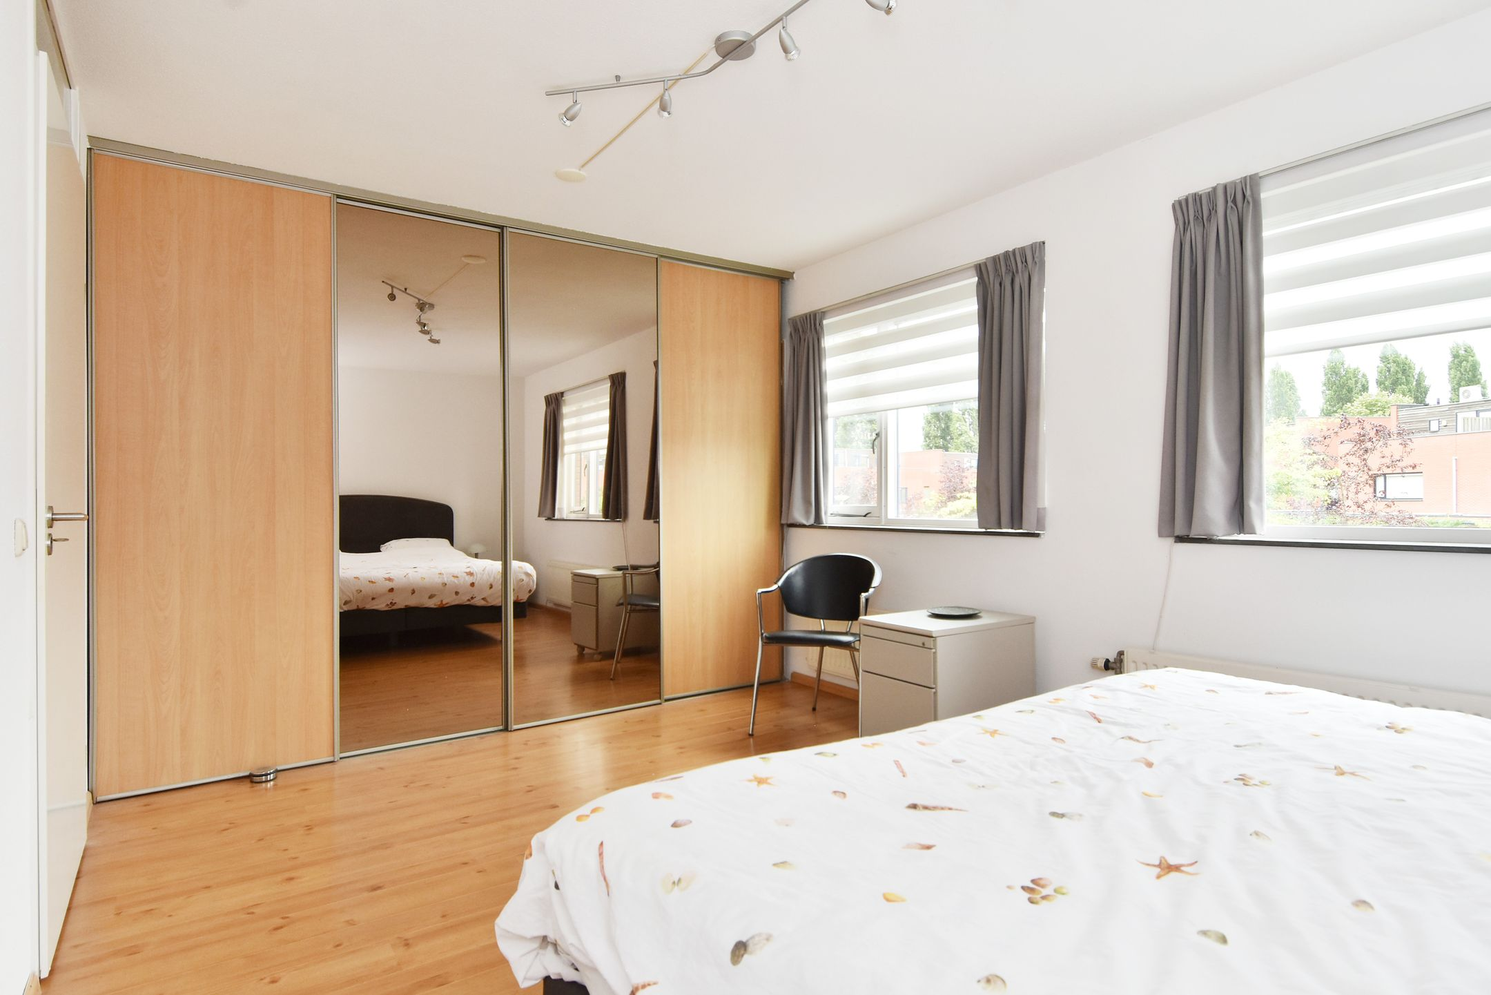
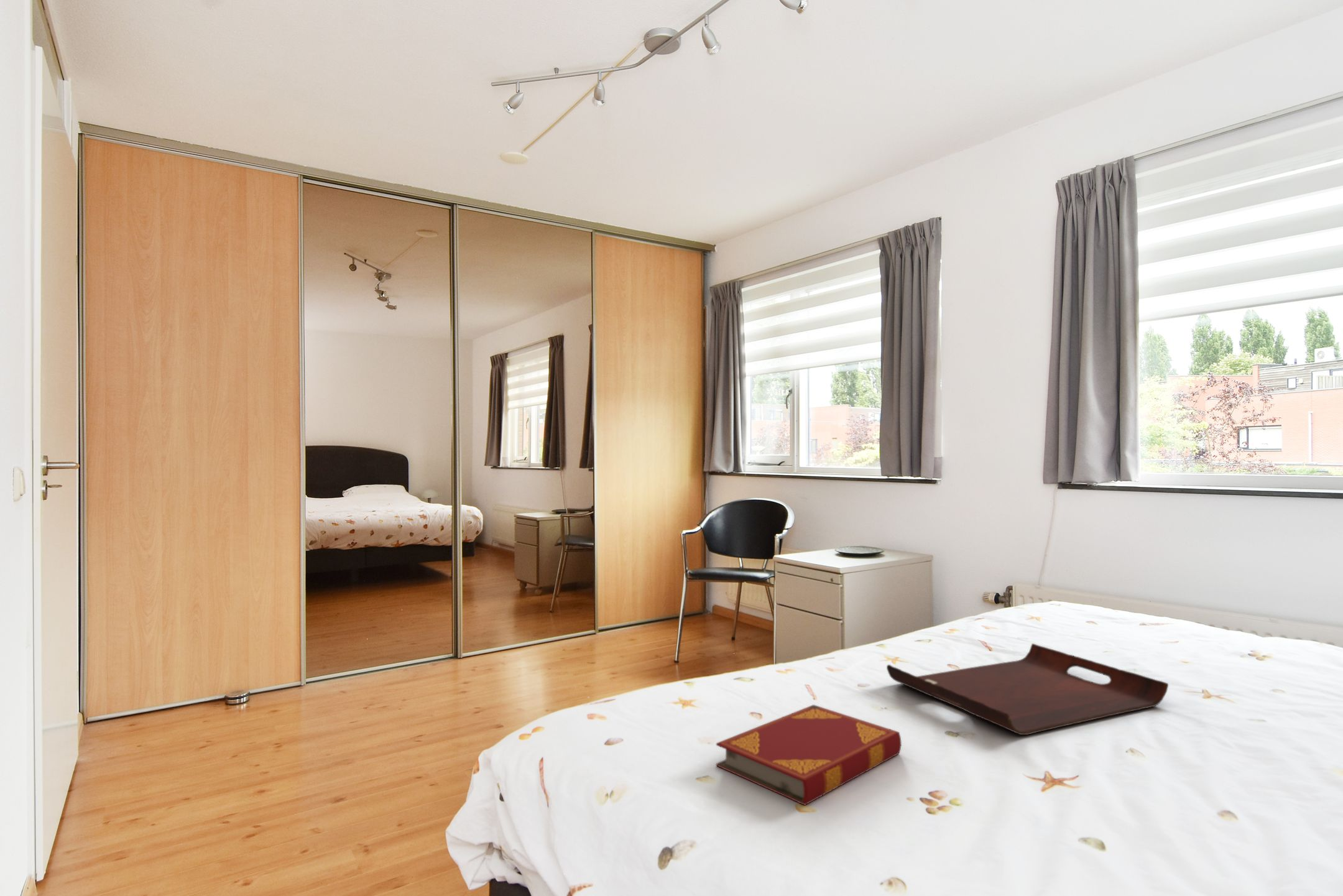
+ serving tray [886,643,1169,736]
+ hardback book [716,704,902,806]
